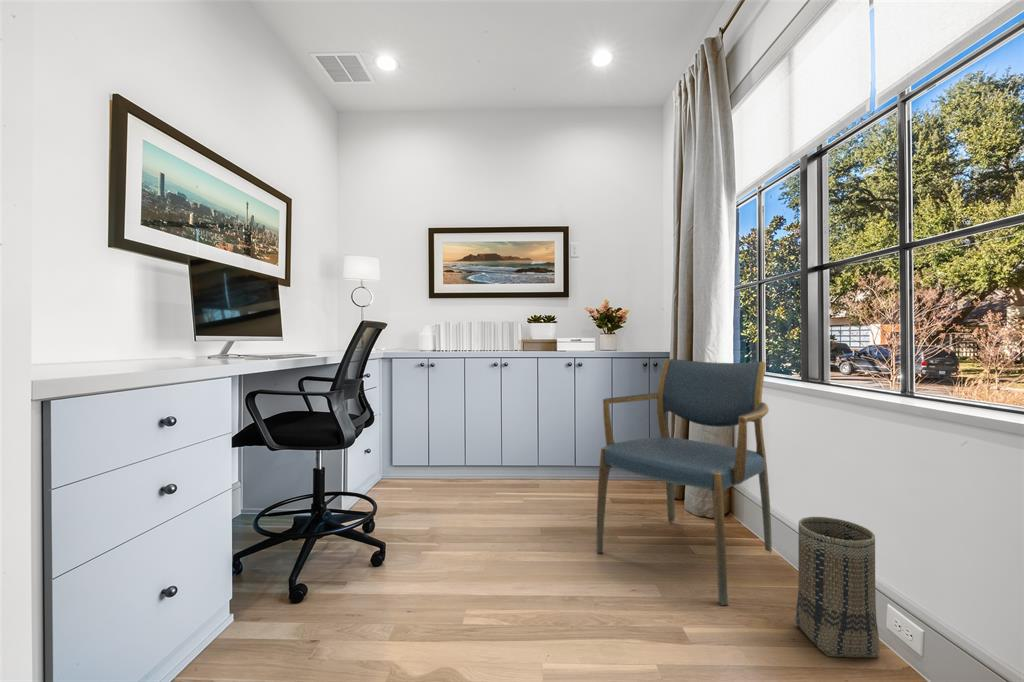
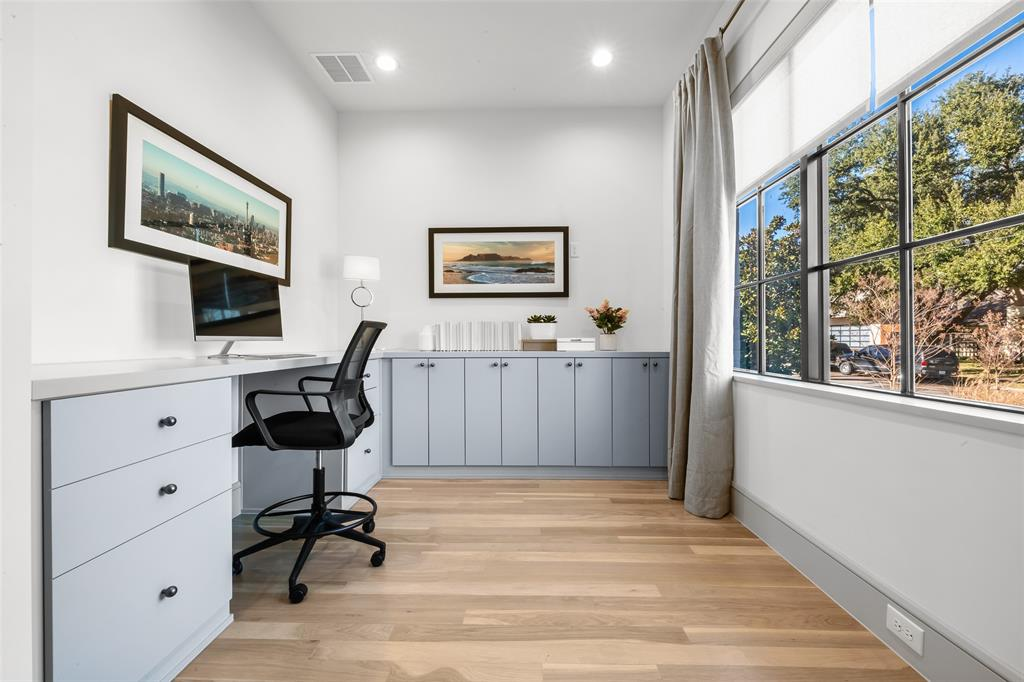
- basket [795,516,881,658]
- armchair [596,358,773,606]
